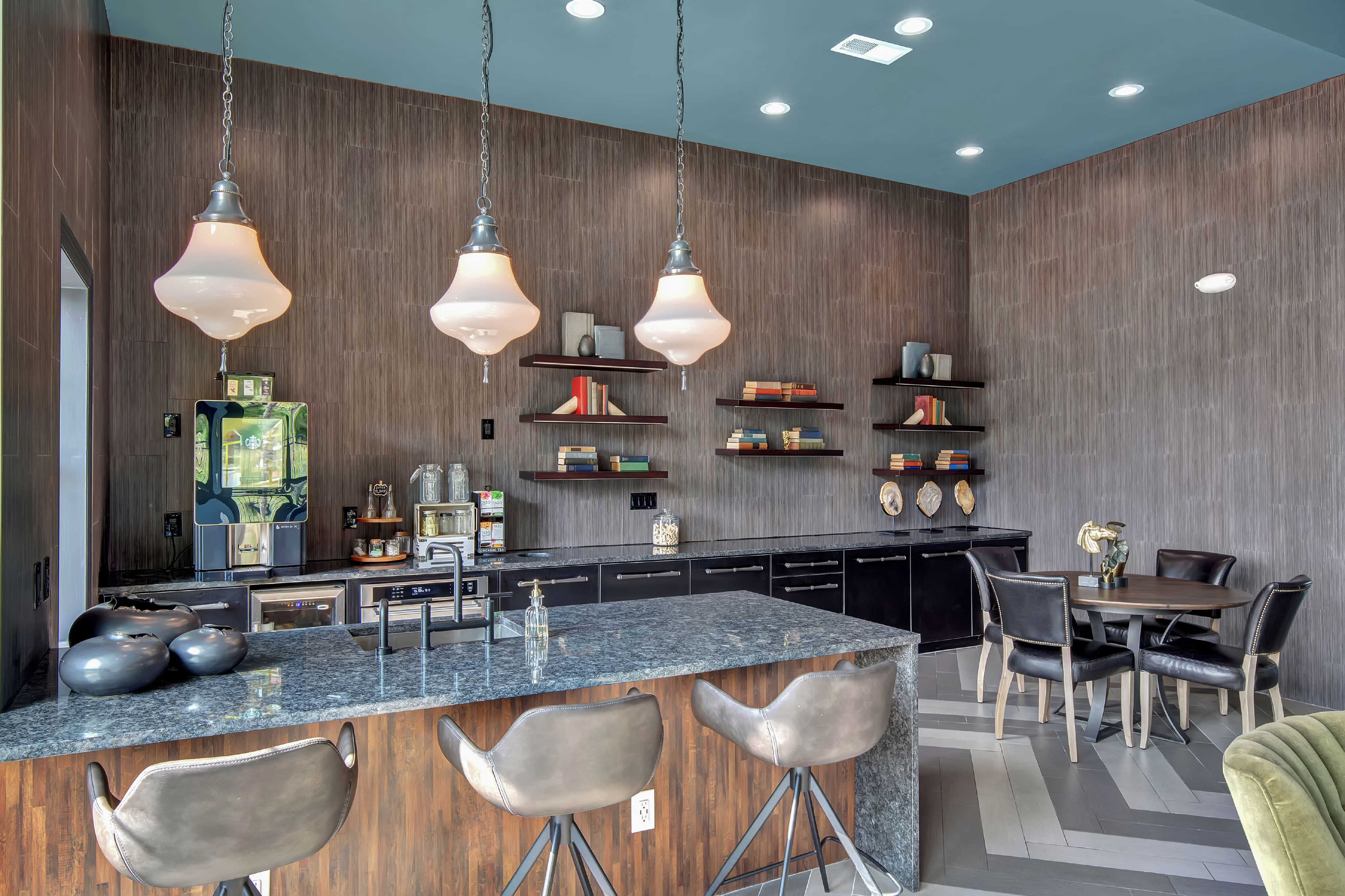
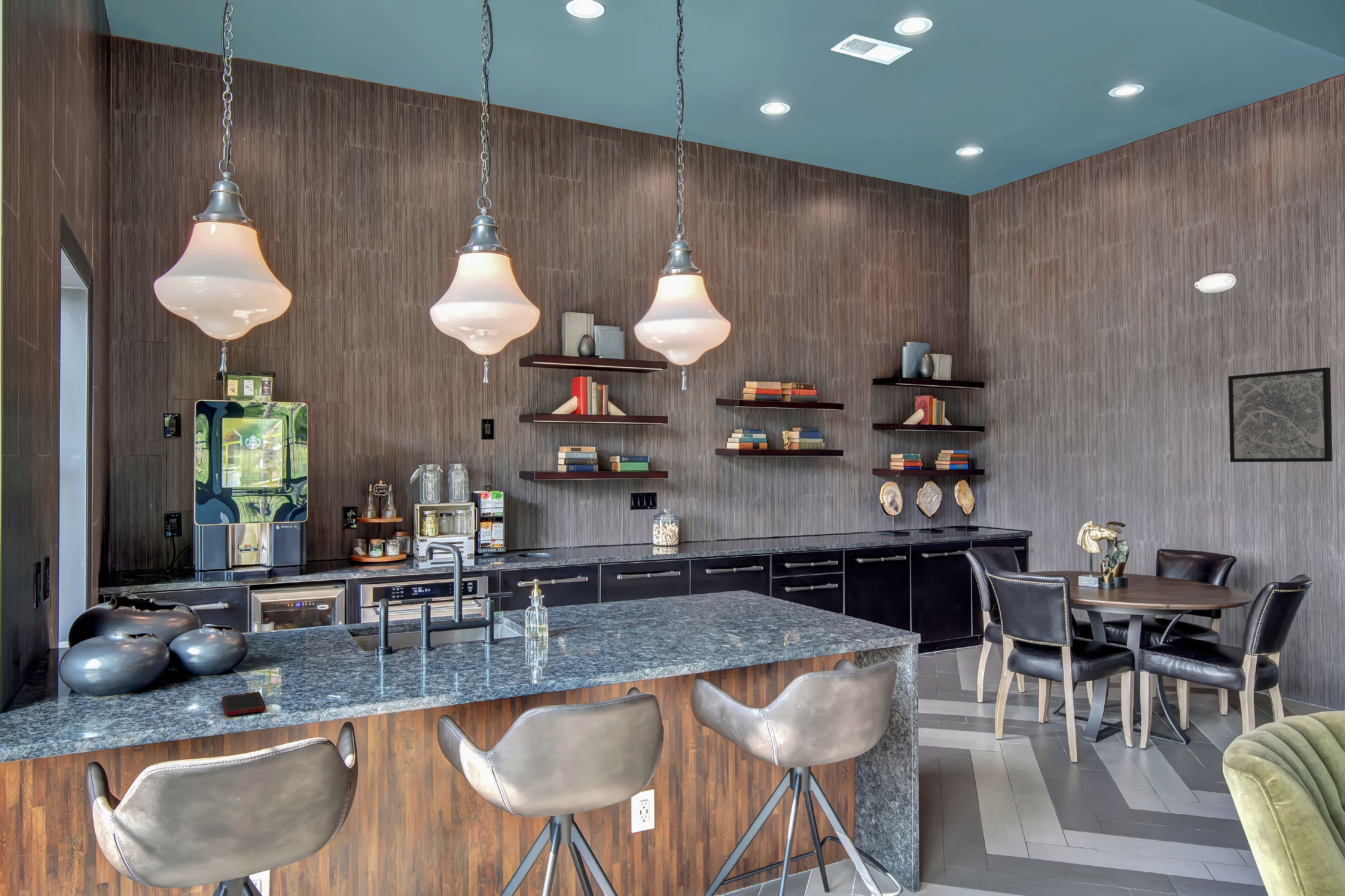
+ wall art [1228,367,1333,462]
+ cell phone [222,692,266,716]
